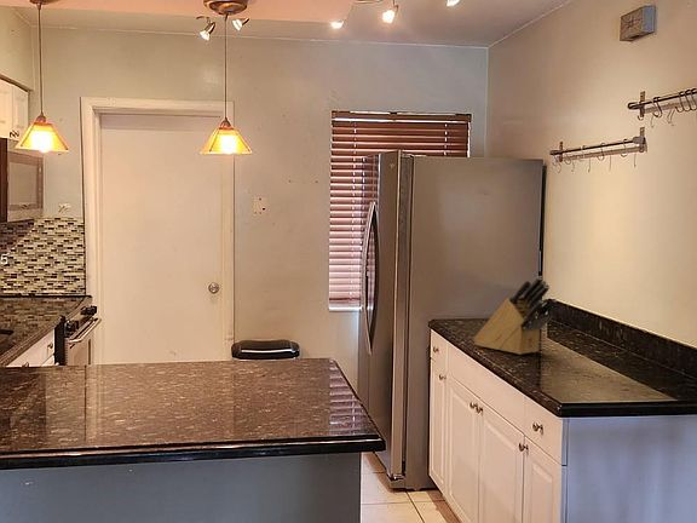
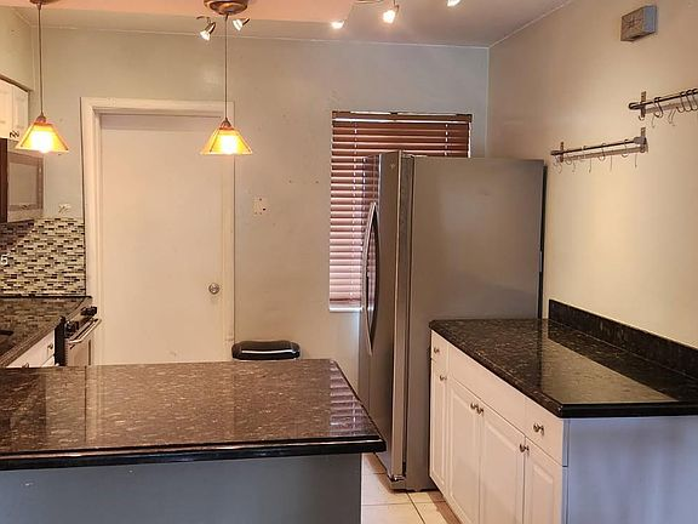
- knife block [472,275,558,356]
